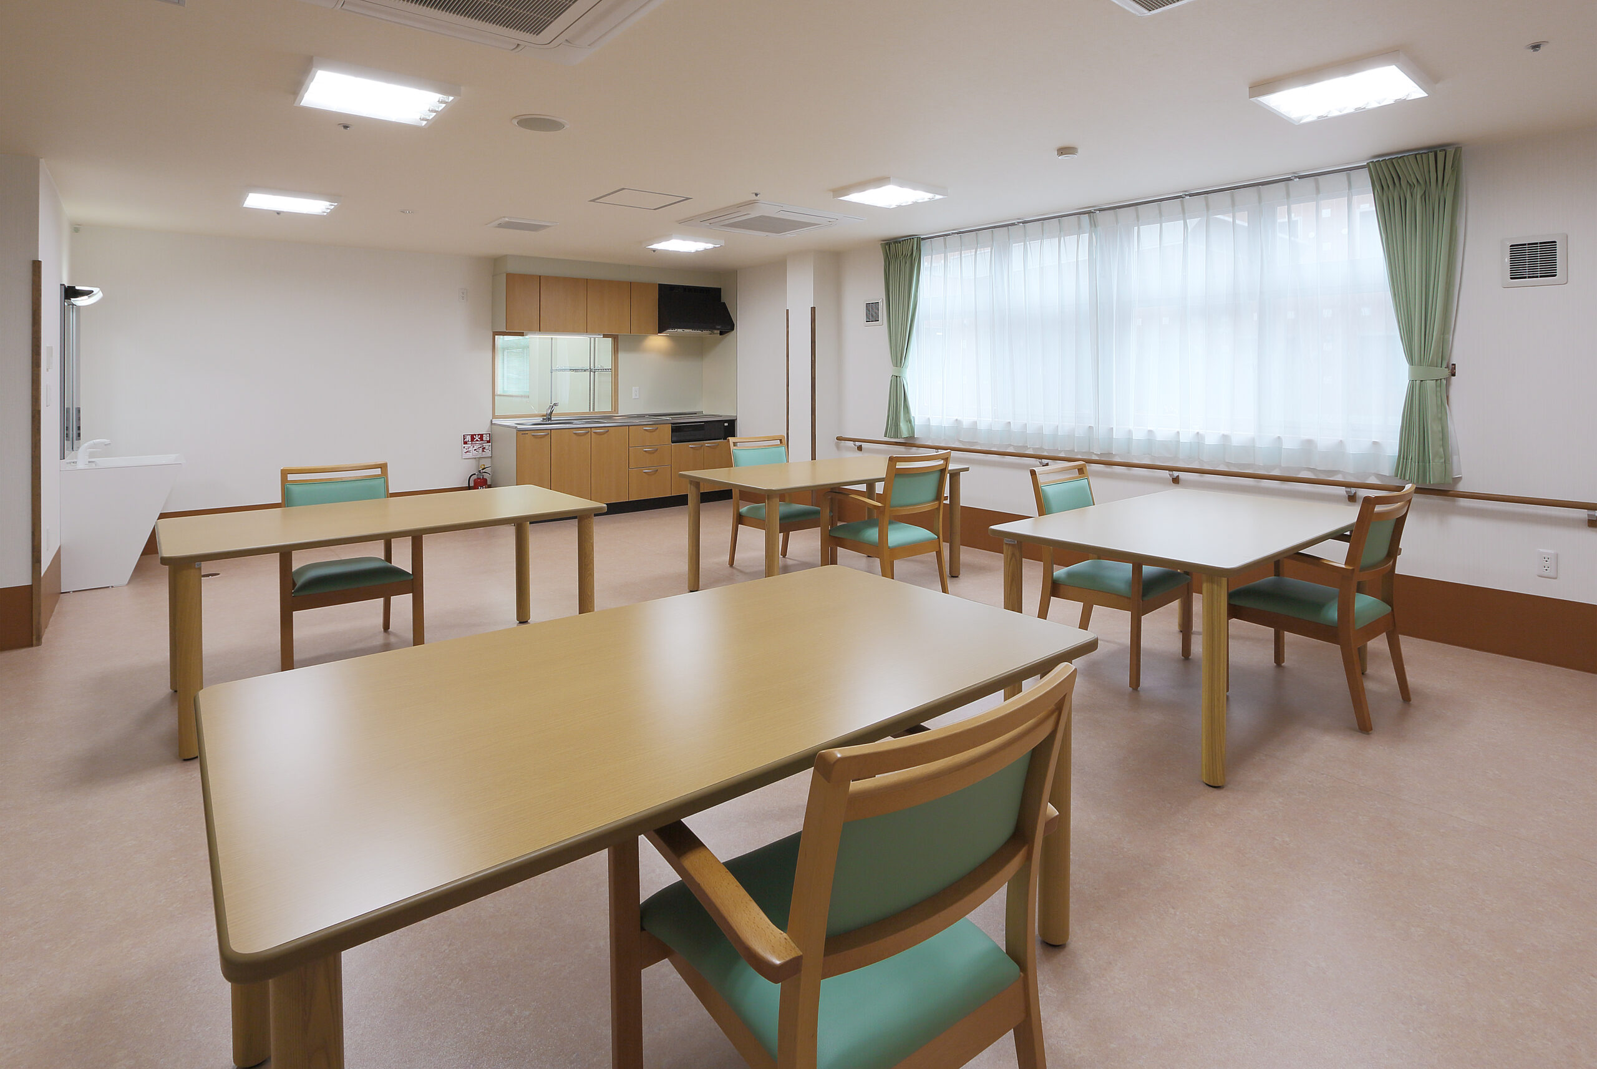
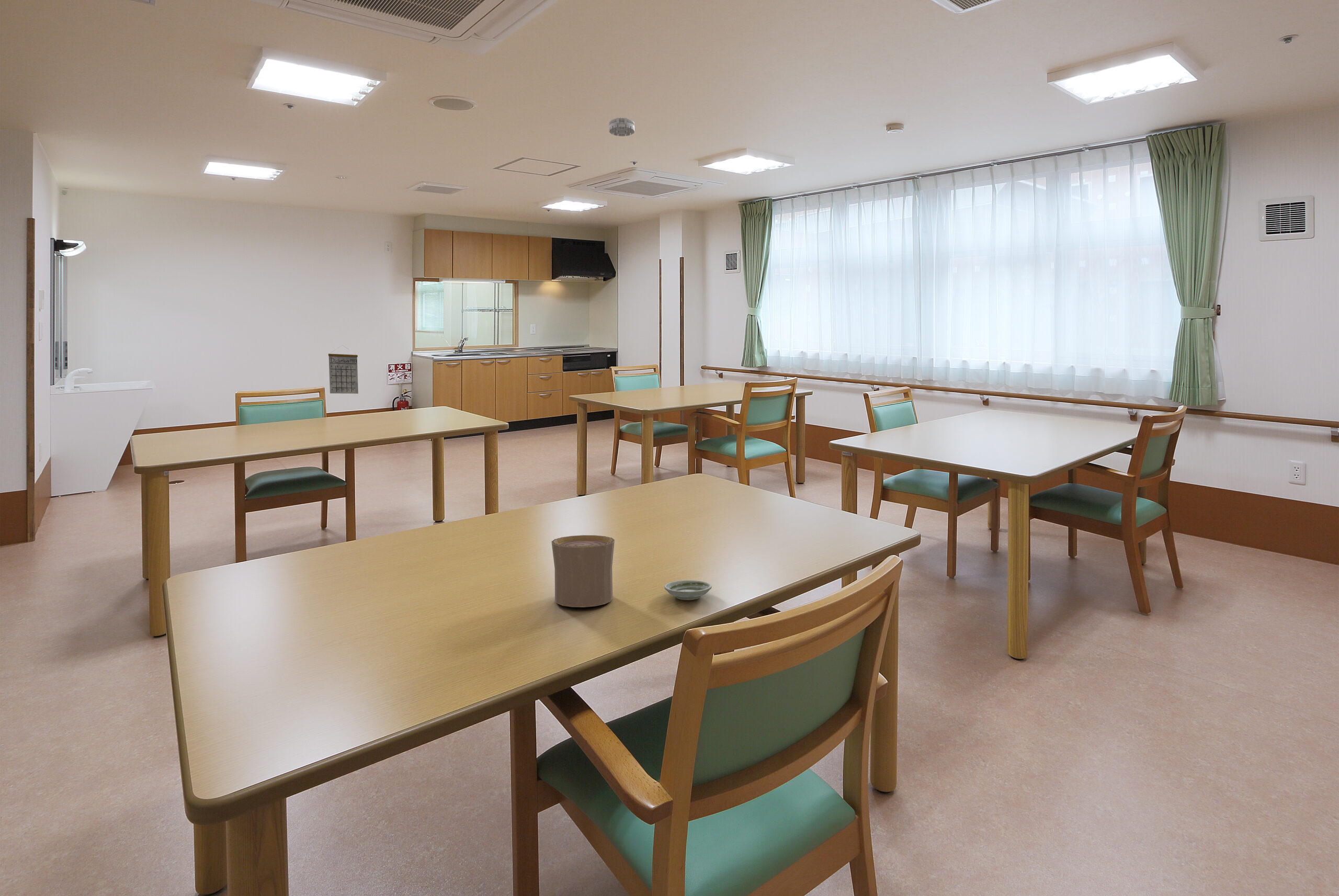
+ calendar [328,345,359,394]
+ smoke detector [608,117,635,137]
+ saucer [664,580,712,600]
+ cup [551,535,615,608]
